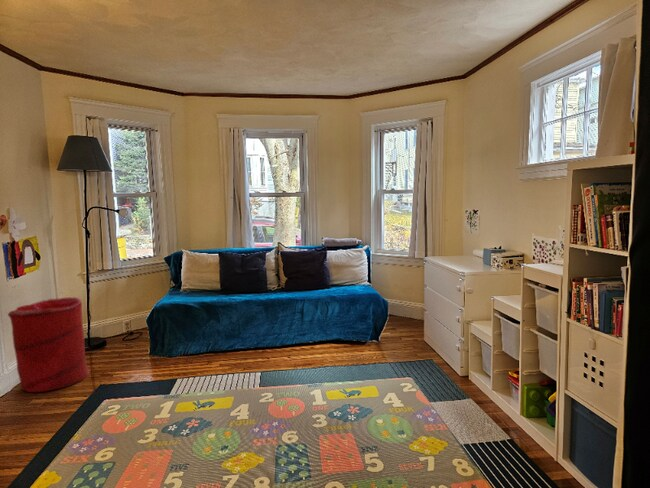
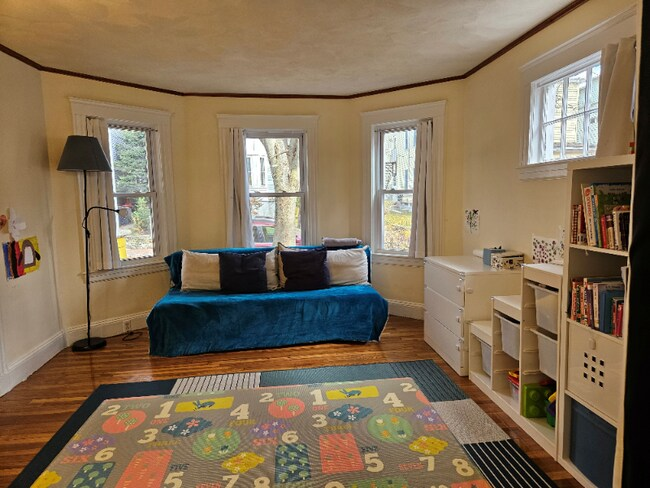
- laundry hamper [7,296,90,393]
